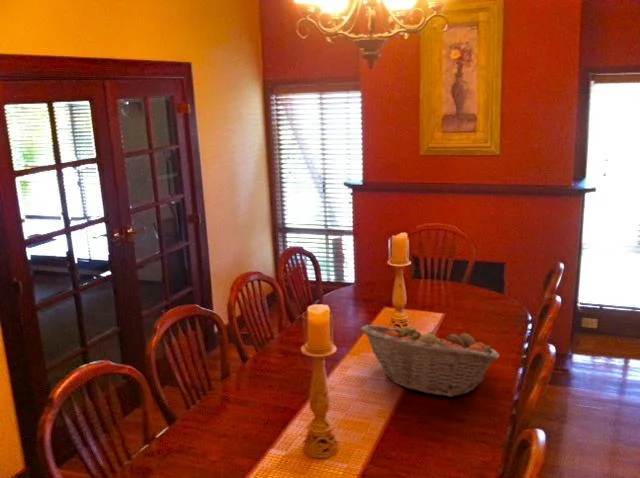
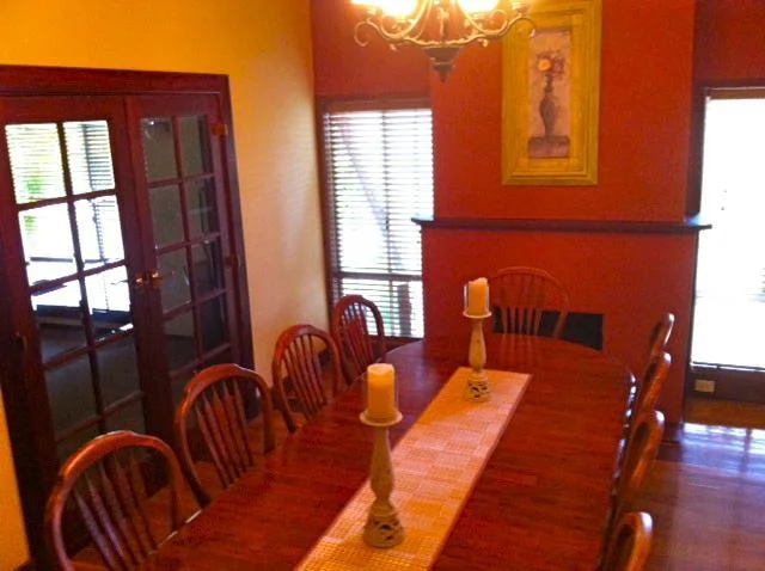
- fruit basket [360,324,500,398]
